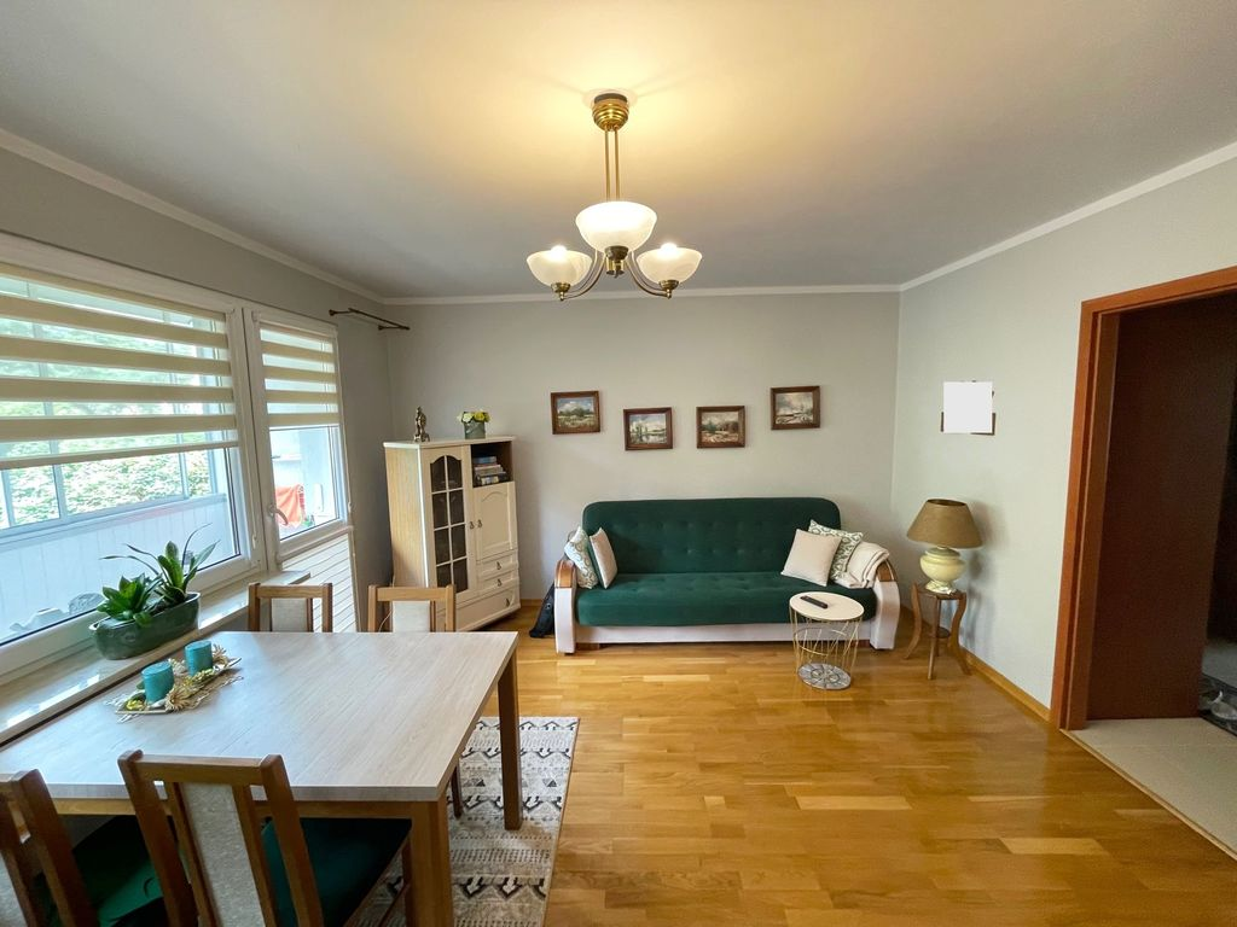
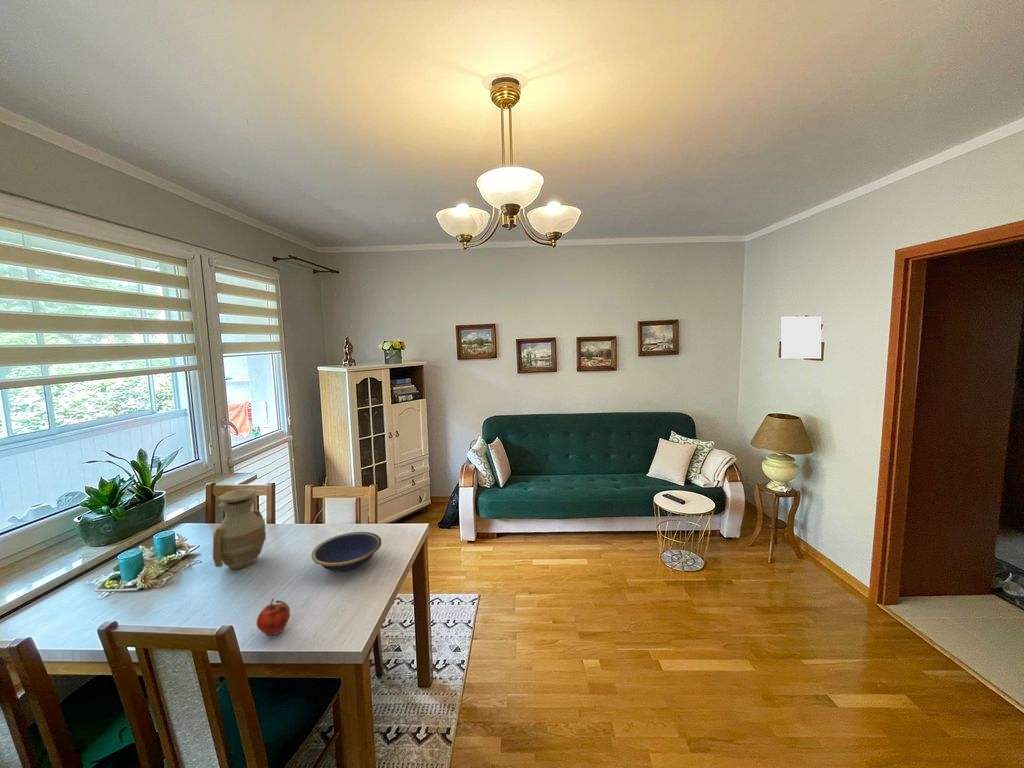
+ vase [212,488,267,570]
+ bowl [310,531,382,573]
+ fruit [255,598,291,636]
